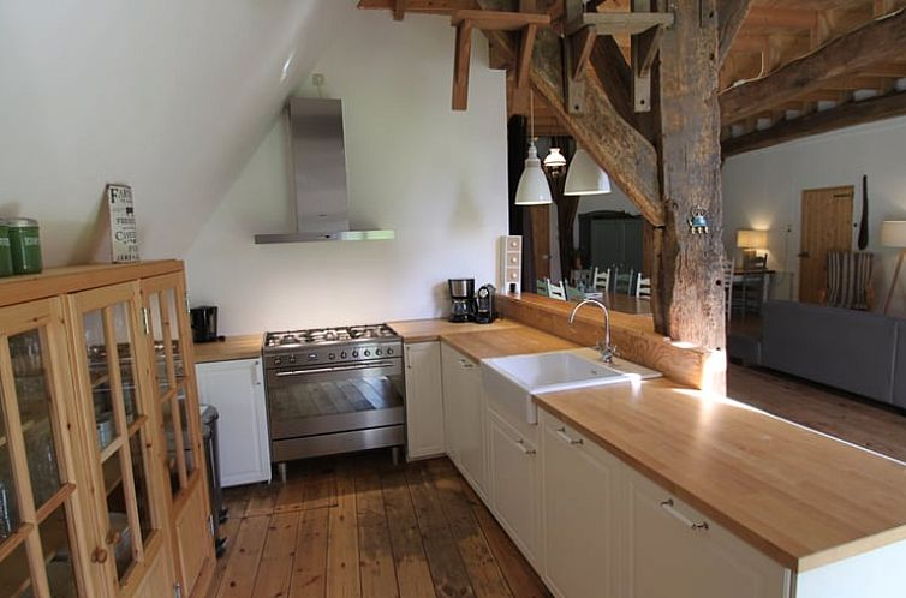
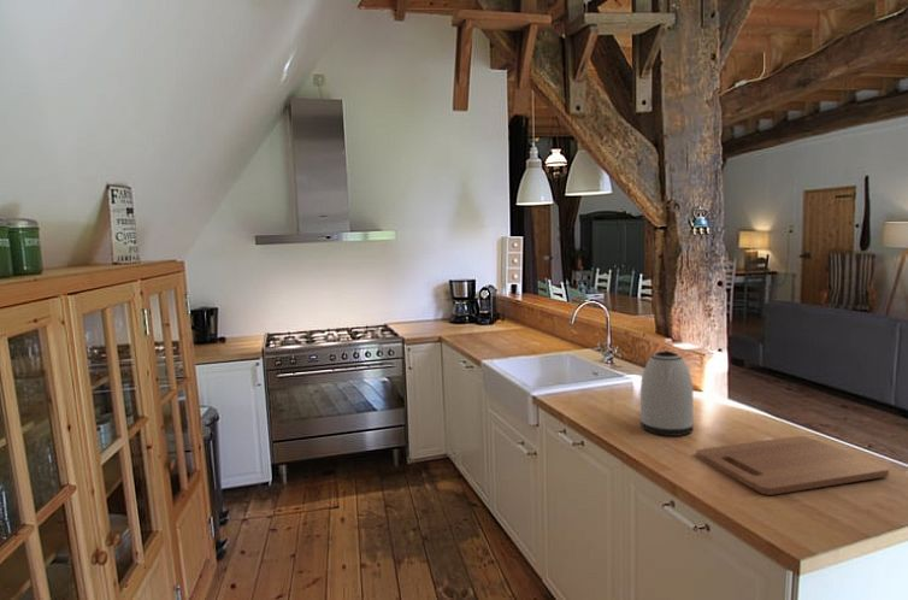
+ cutting board [695,435,890,496]
+ kettle [639,349,695,437]
